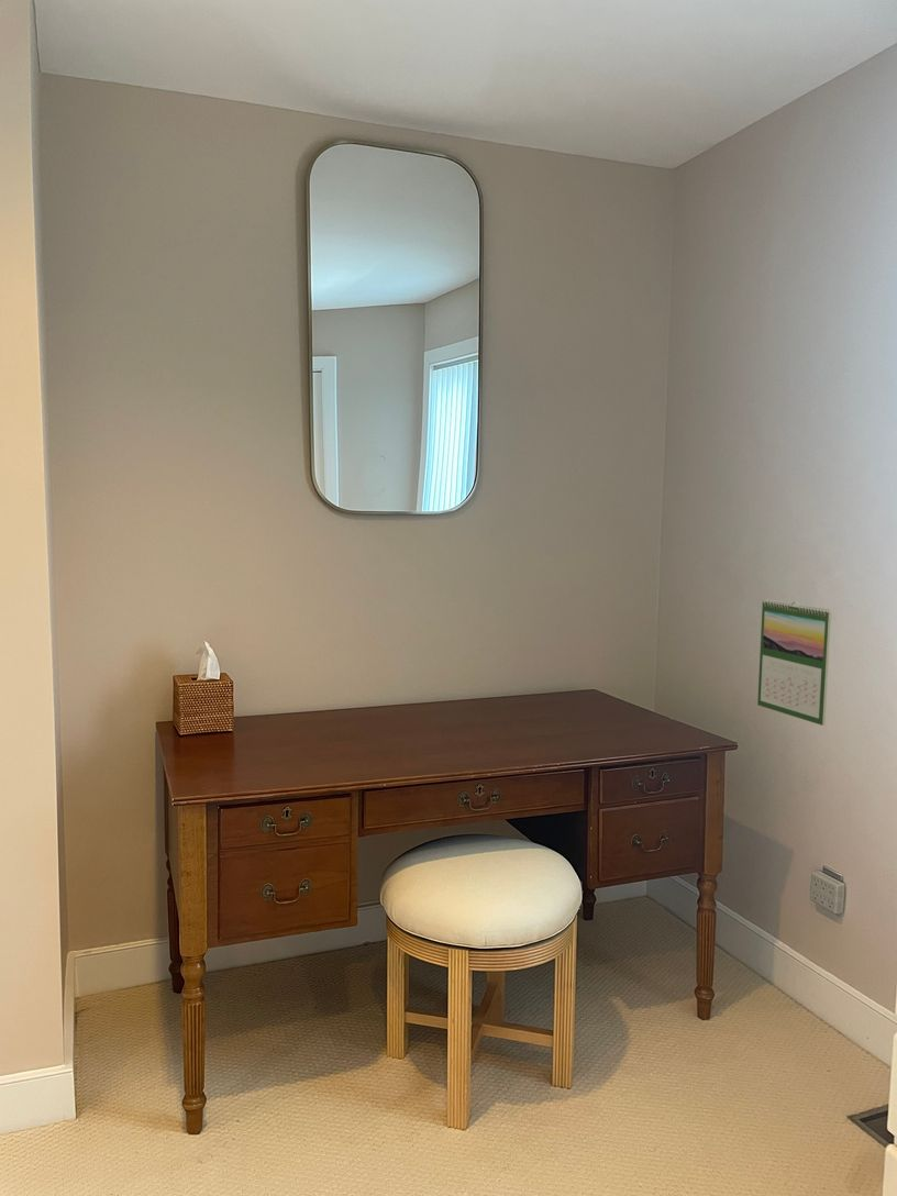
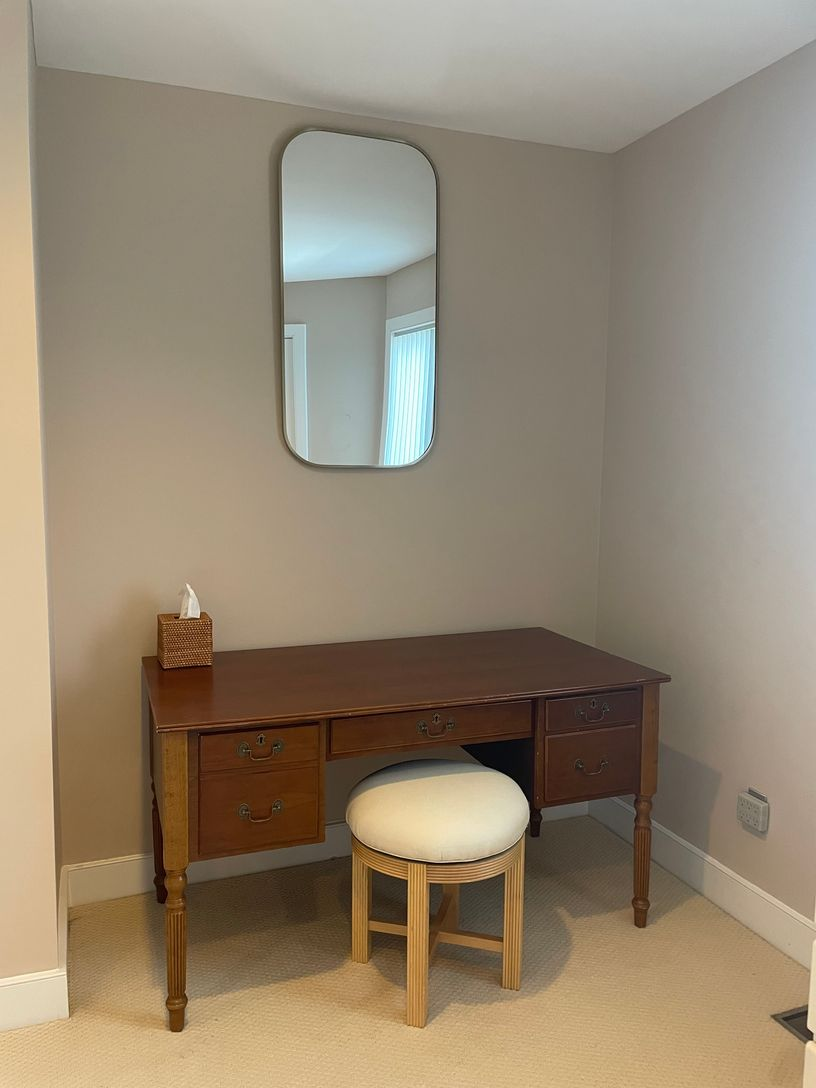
- calendar [756,598,832,727]
